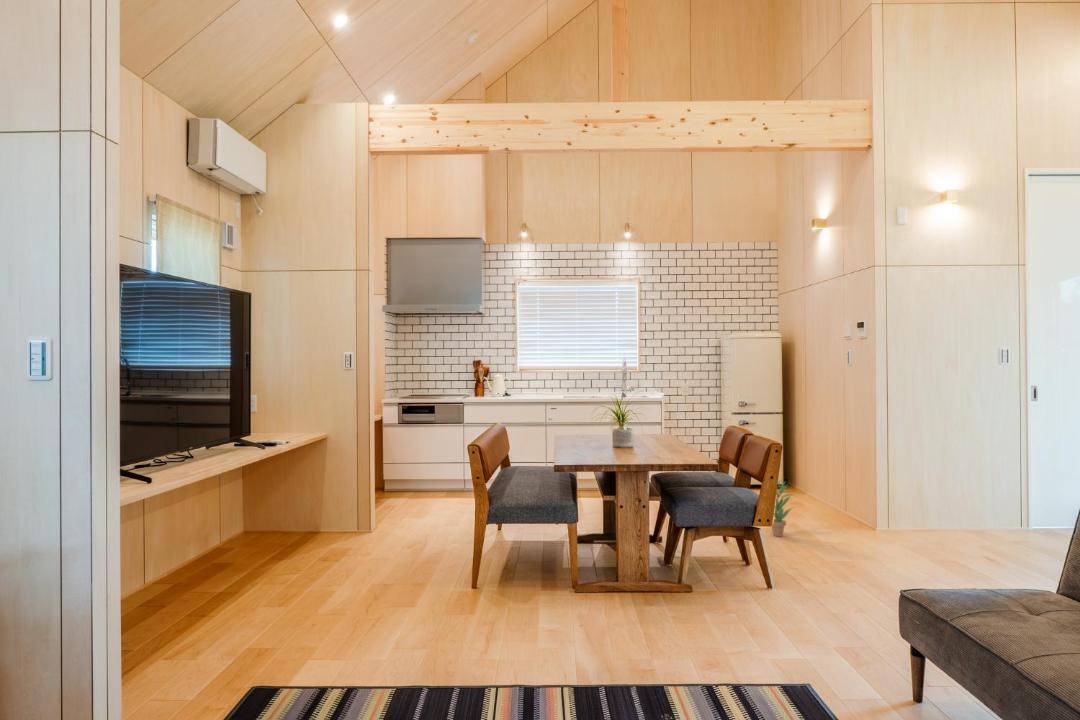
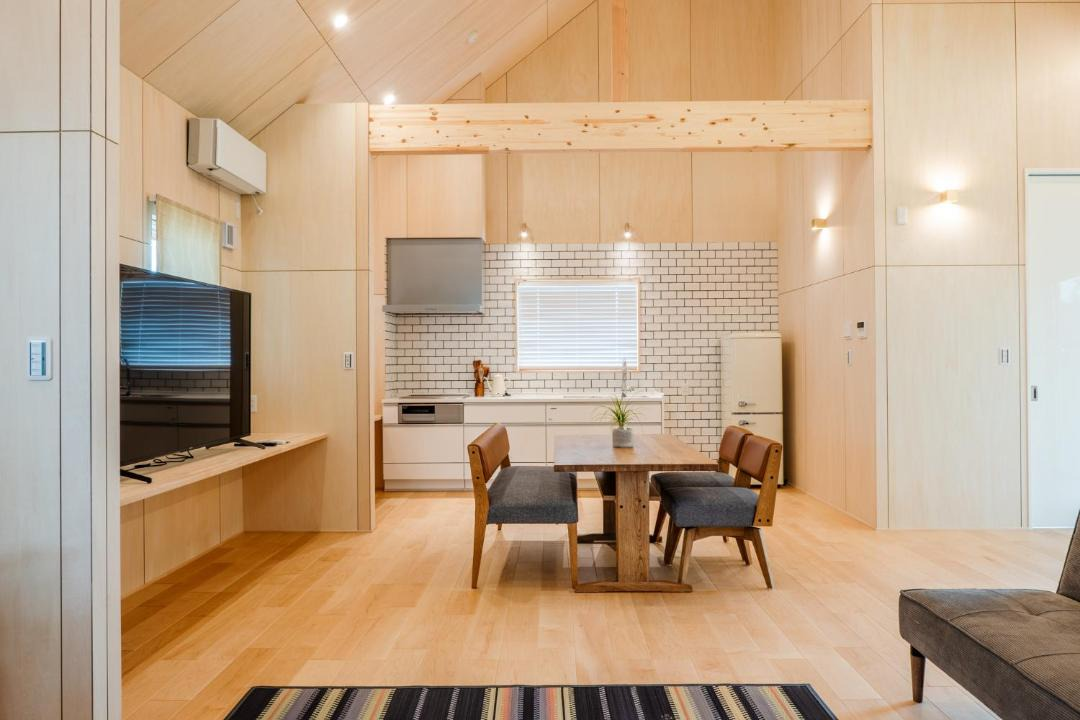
- potted plant [771,480,793,538]
